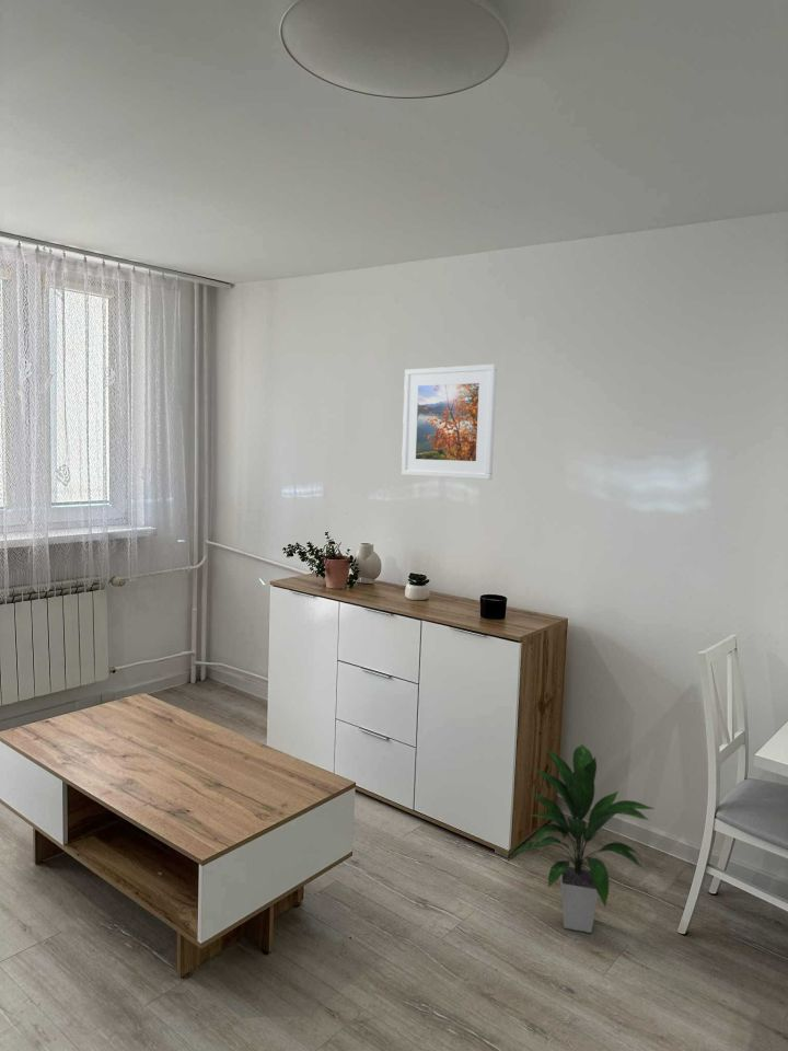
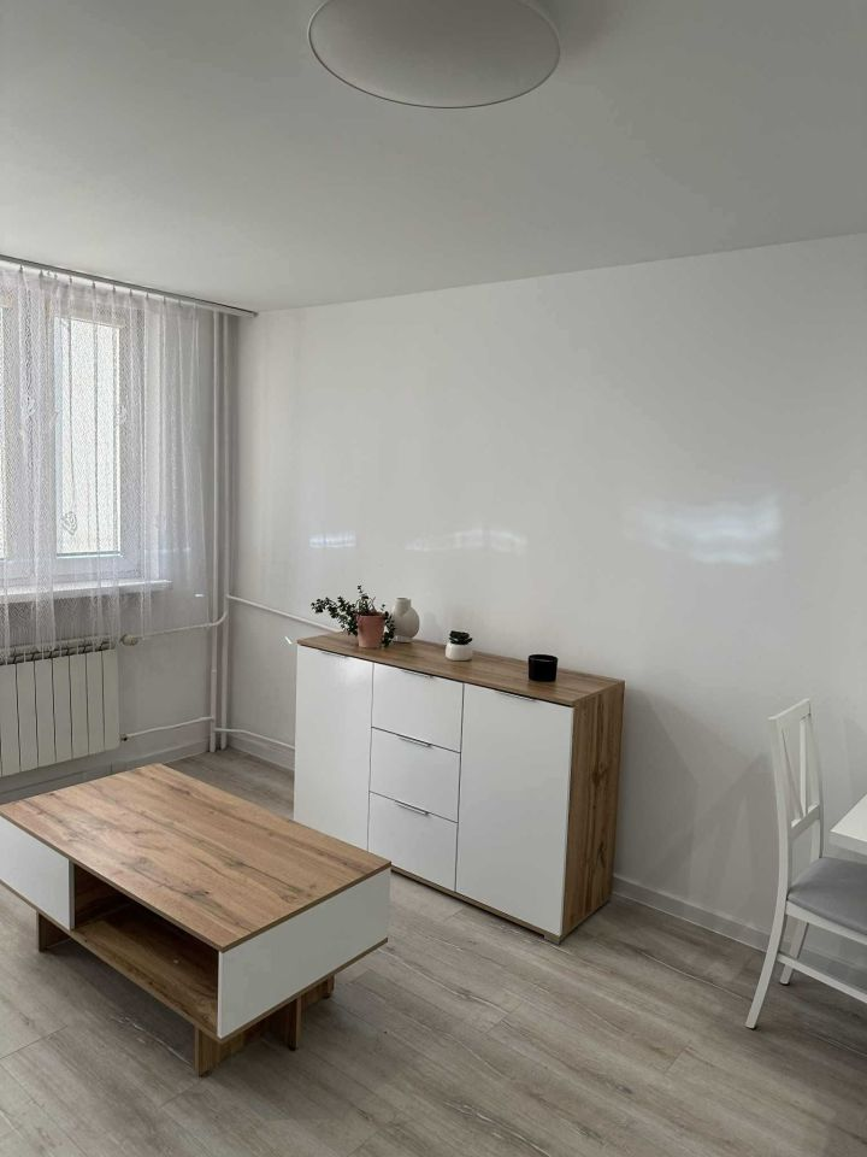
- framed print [401,363,498,481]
- indoor plant [506,742,656,934]
